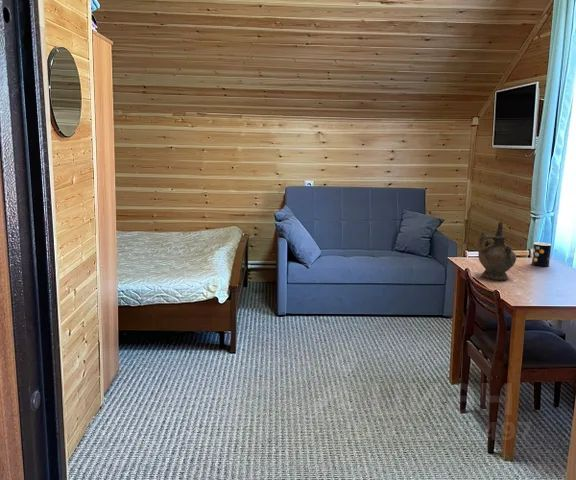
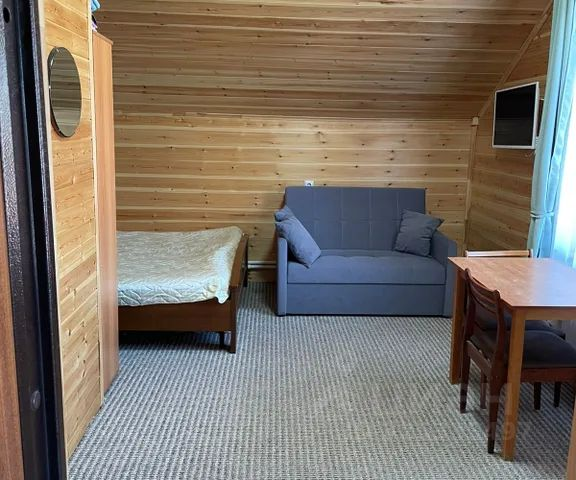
- ceremonial vessel [476,221,517,281]
- mug [531,242,552,267]
